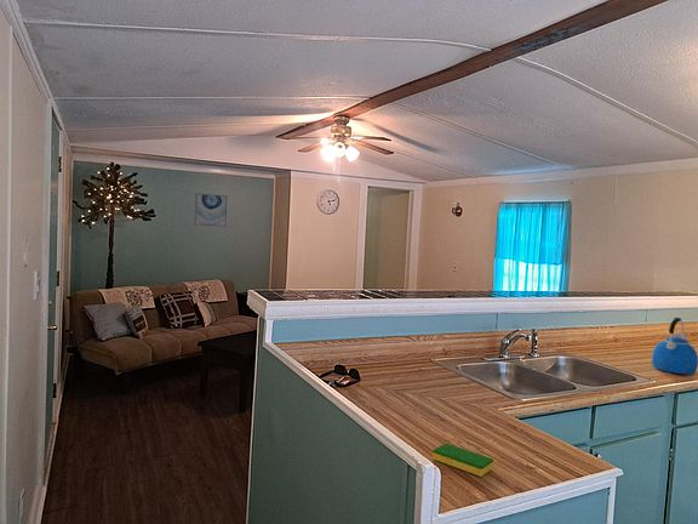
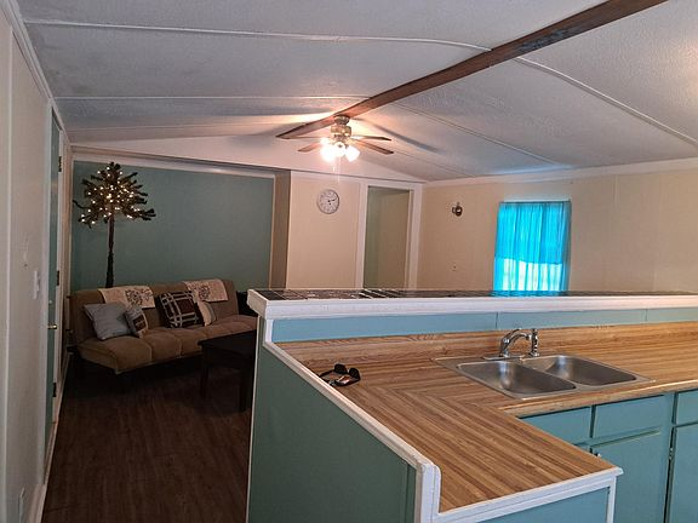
- kettle [651,317,698,376]
- dish sponge [431,443,494,478]
- wall art [194,192,228,228]
